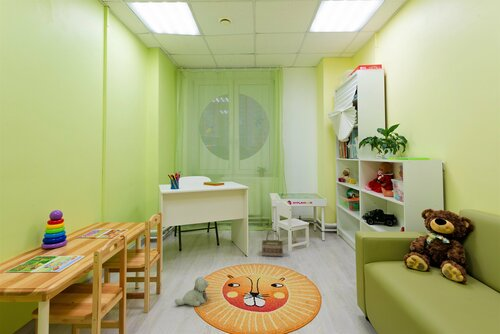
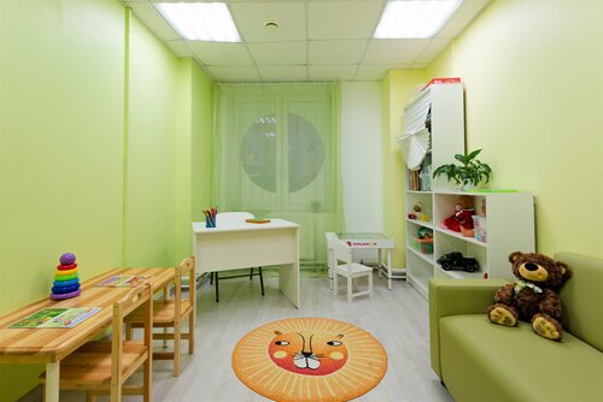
- plush toy [174,276,210,307]
- basket [261,228,284,258]
